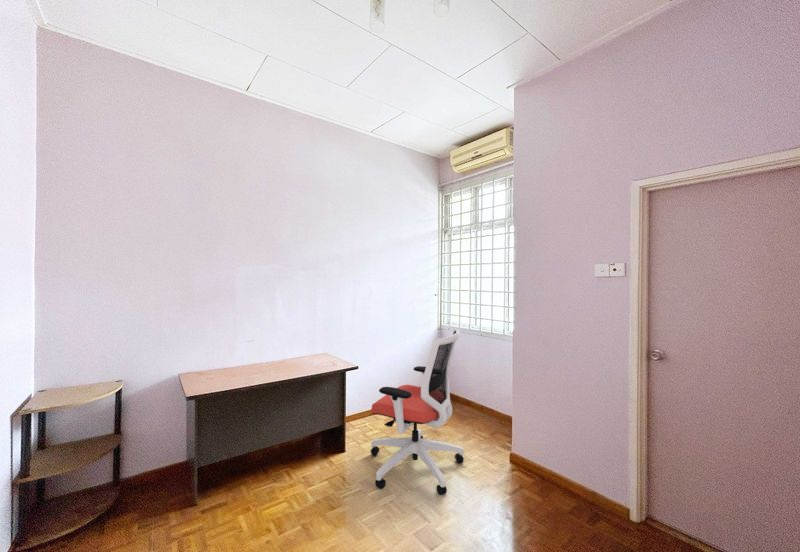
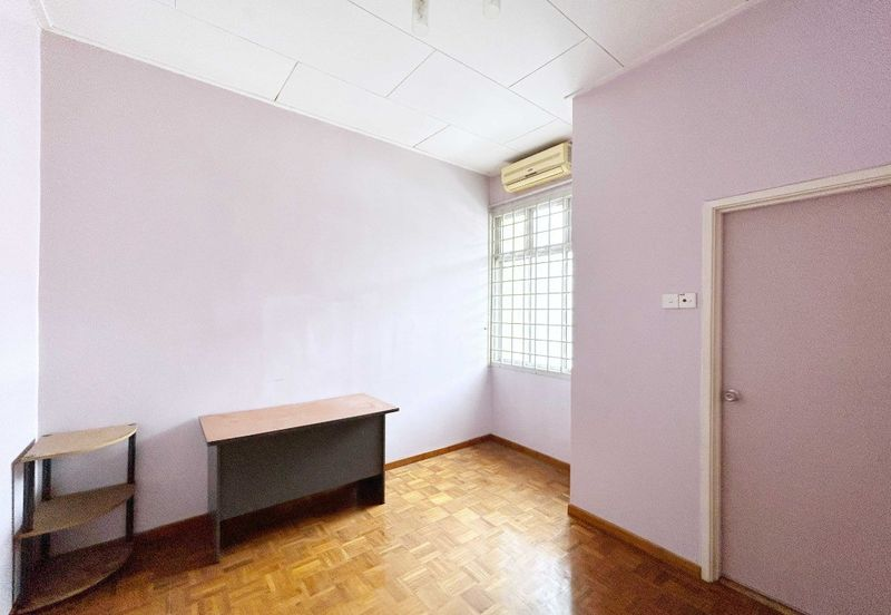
- office chair [370,329,465,496]
